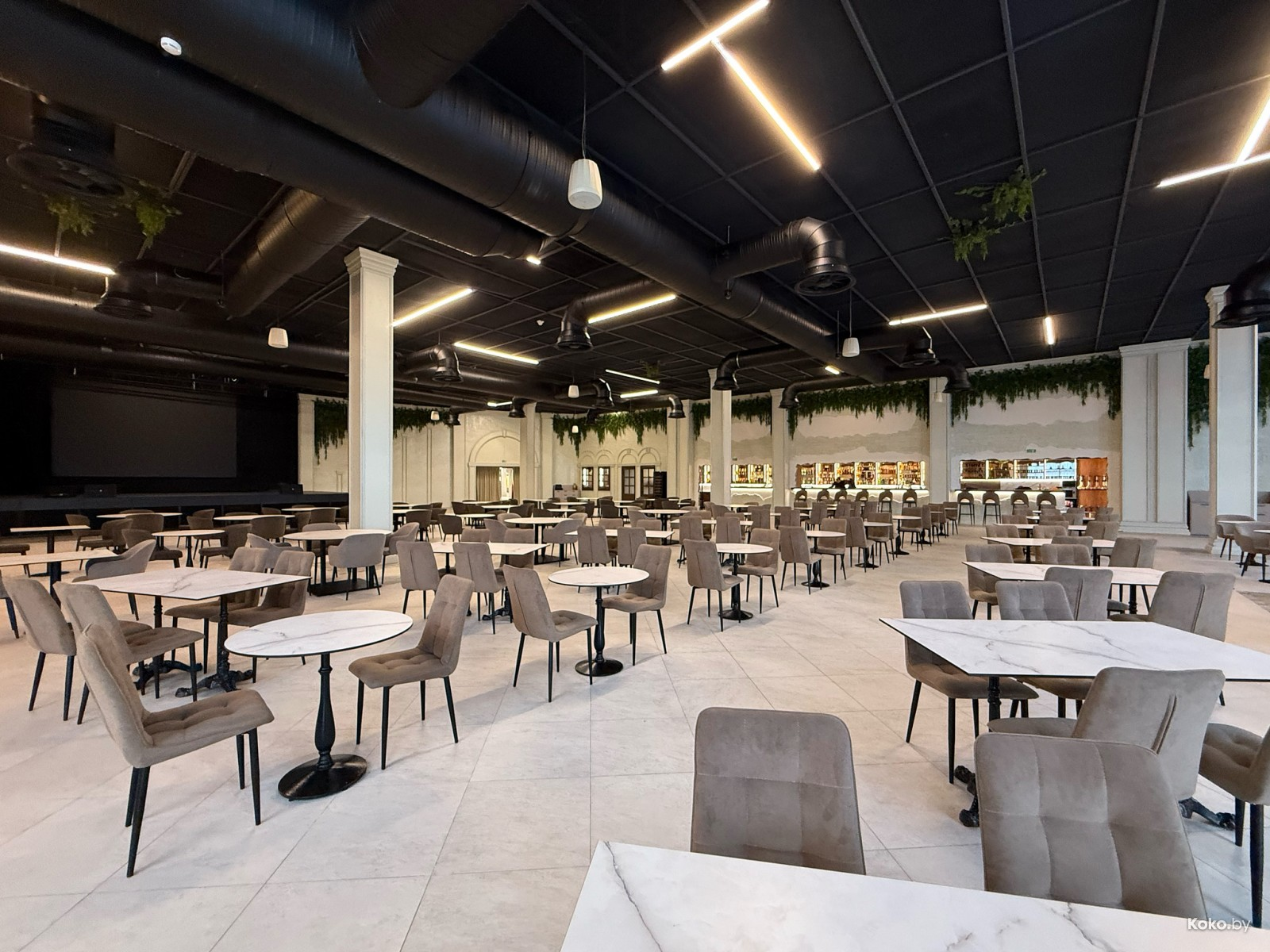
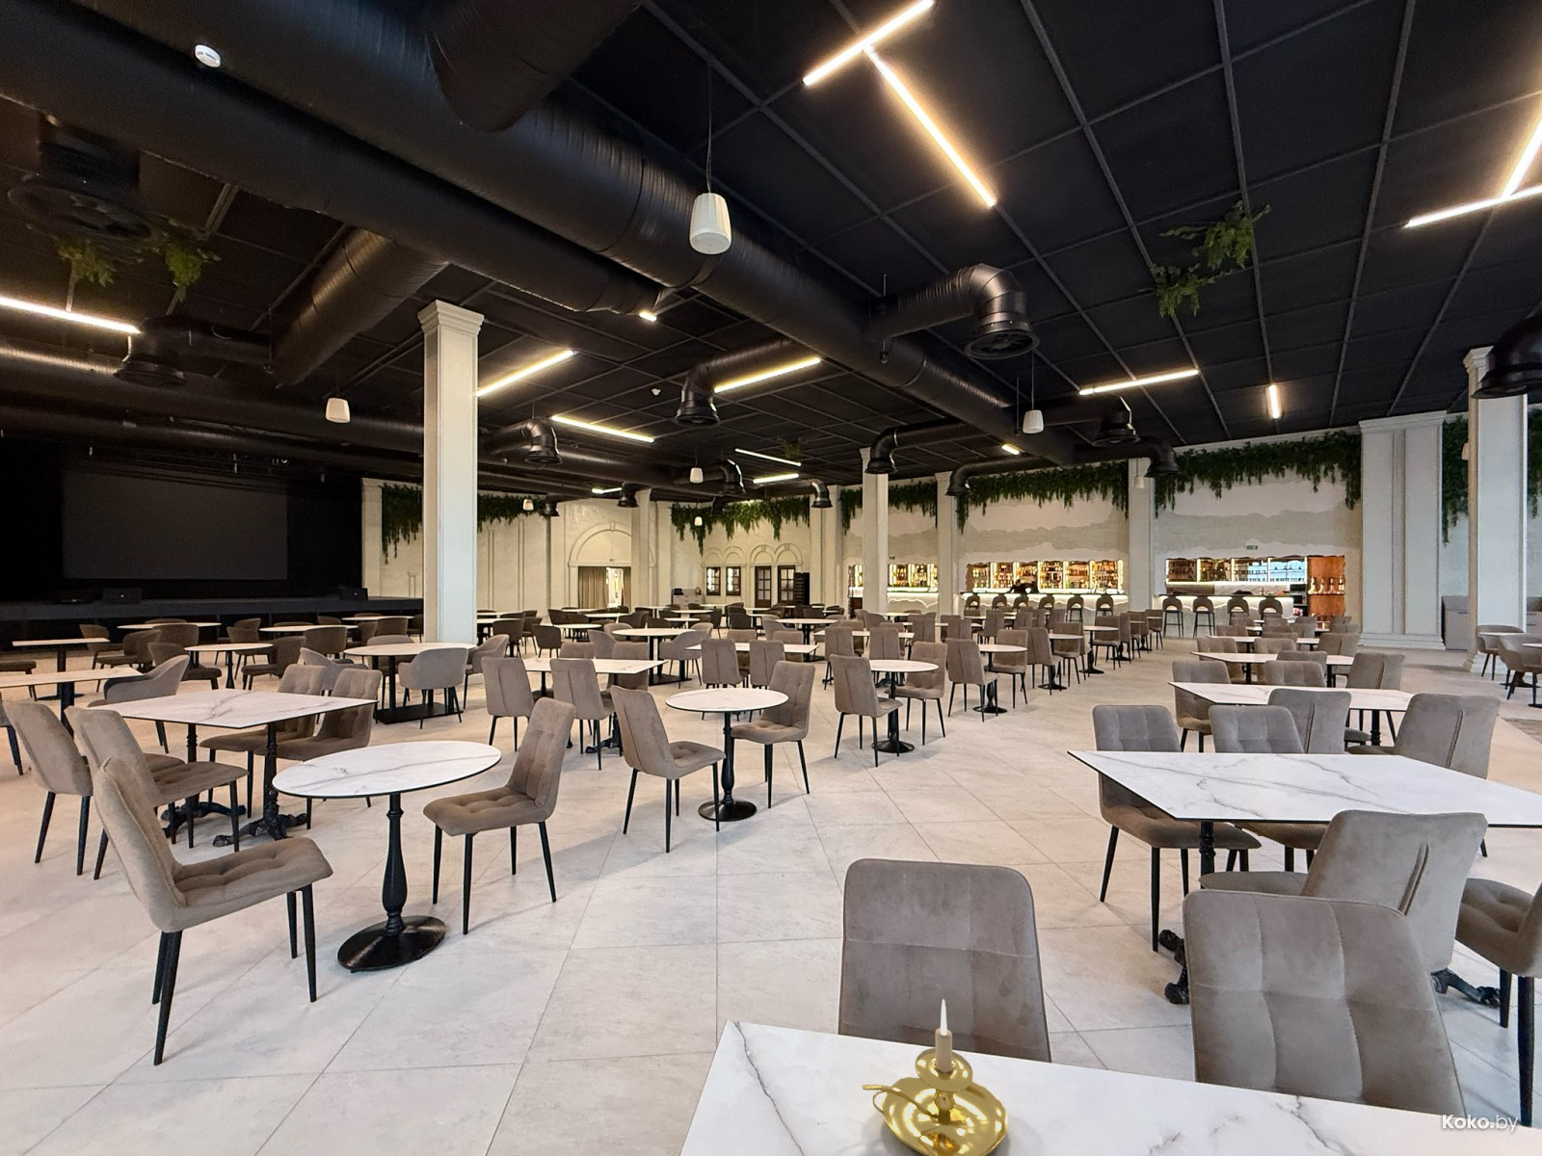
+ candle holder [862,998,1009,1156]
